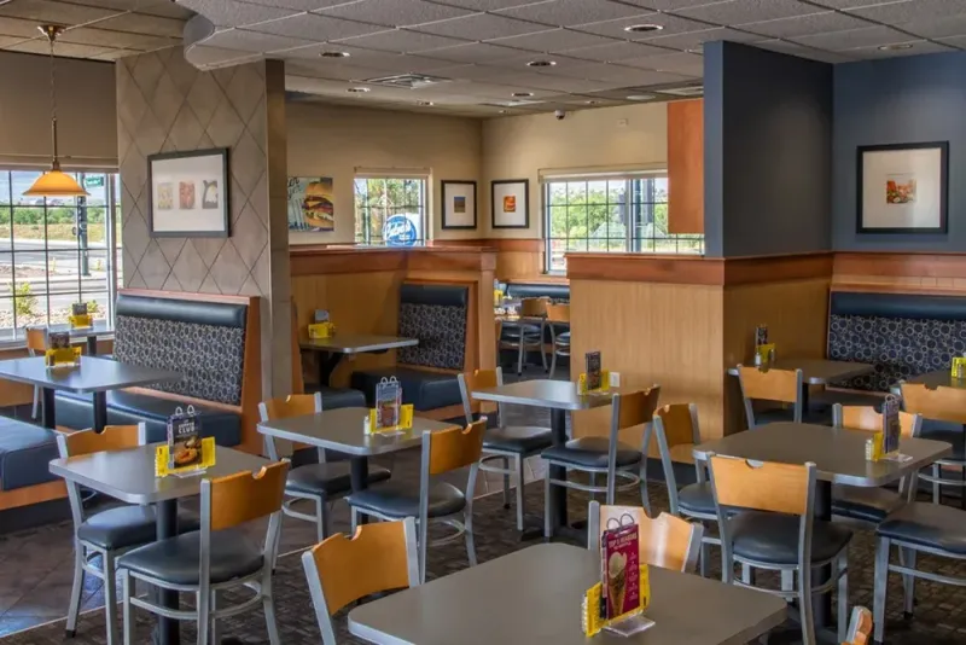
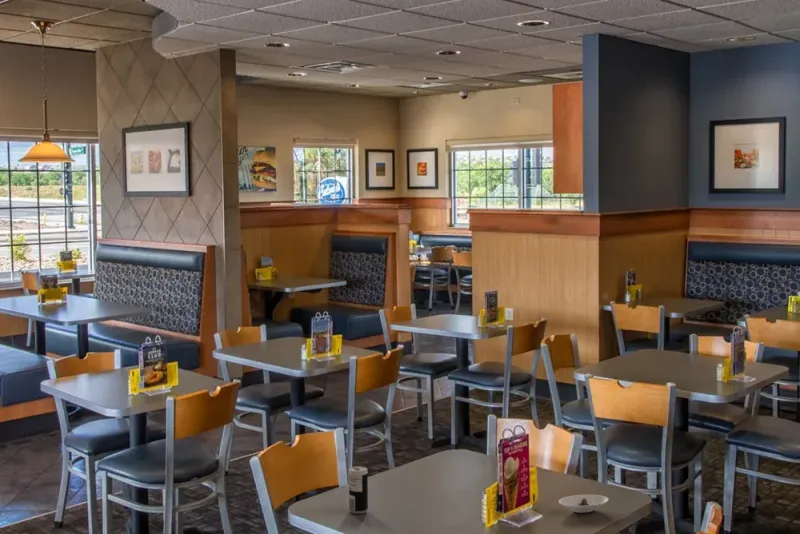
+ saucer [558,494,609,514]
+ beverage can [348,465,369,515]
